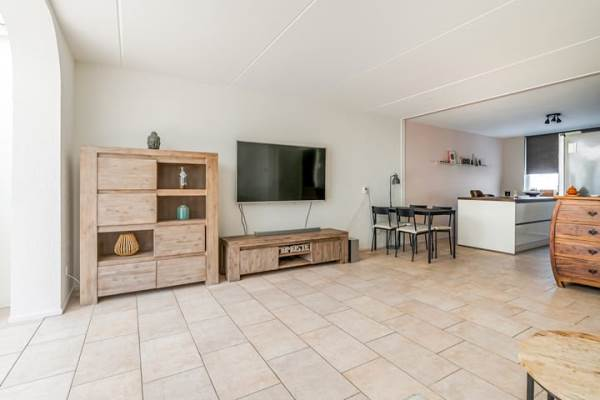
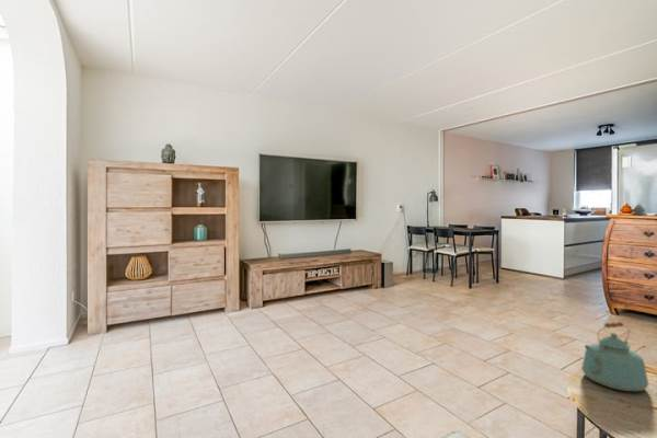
+ kettle [580,321,649,392]
